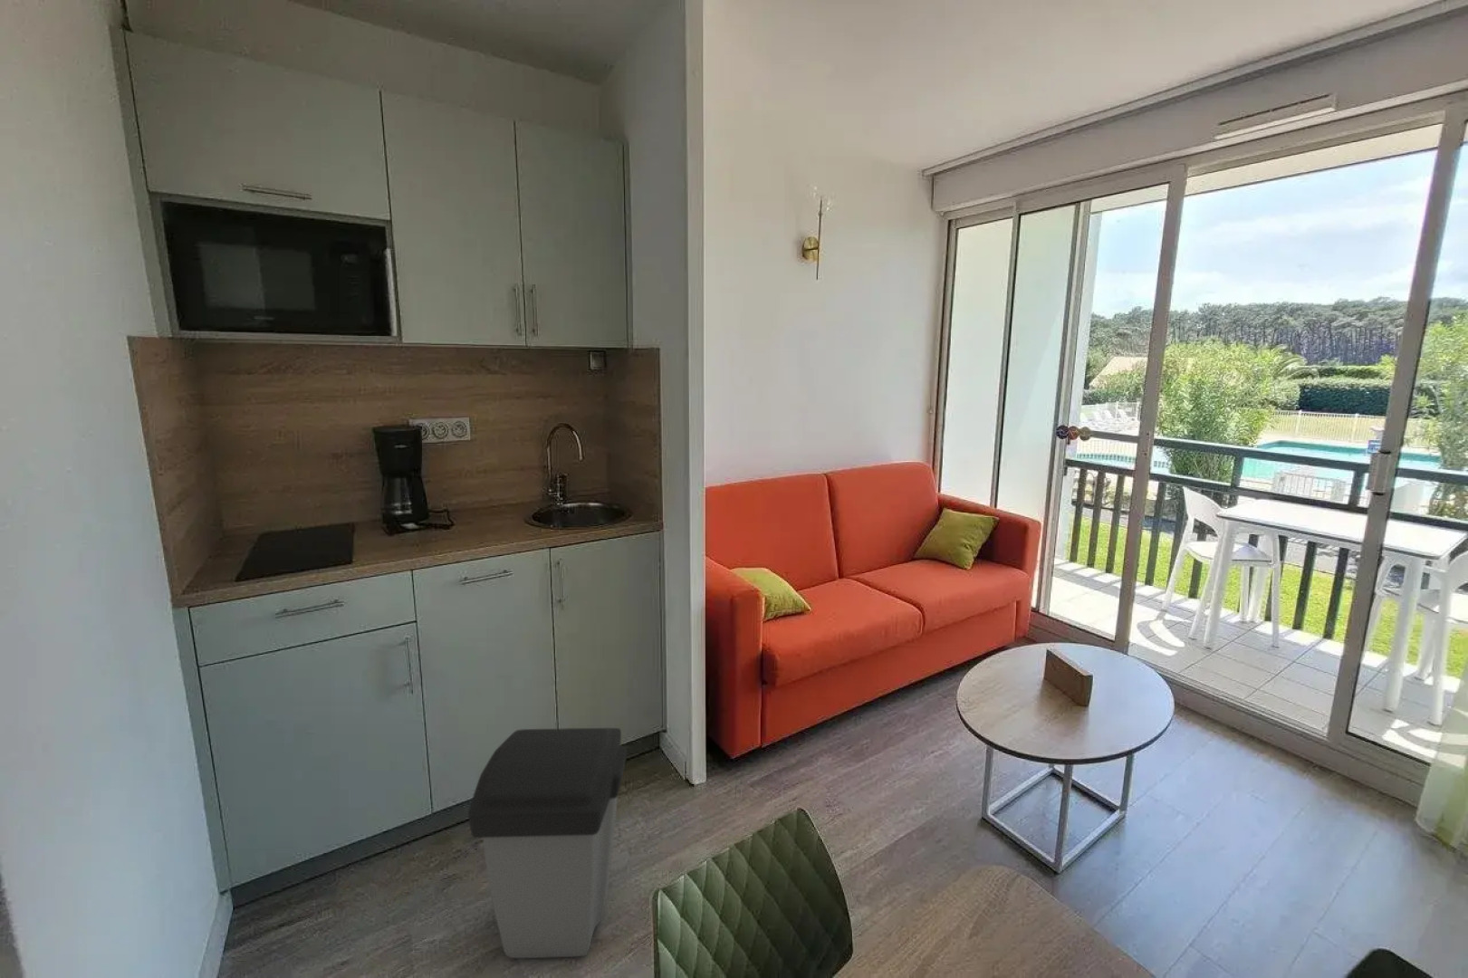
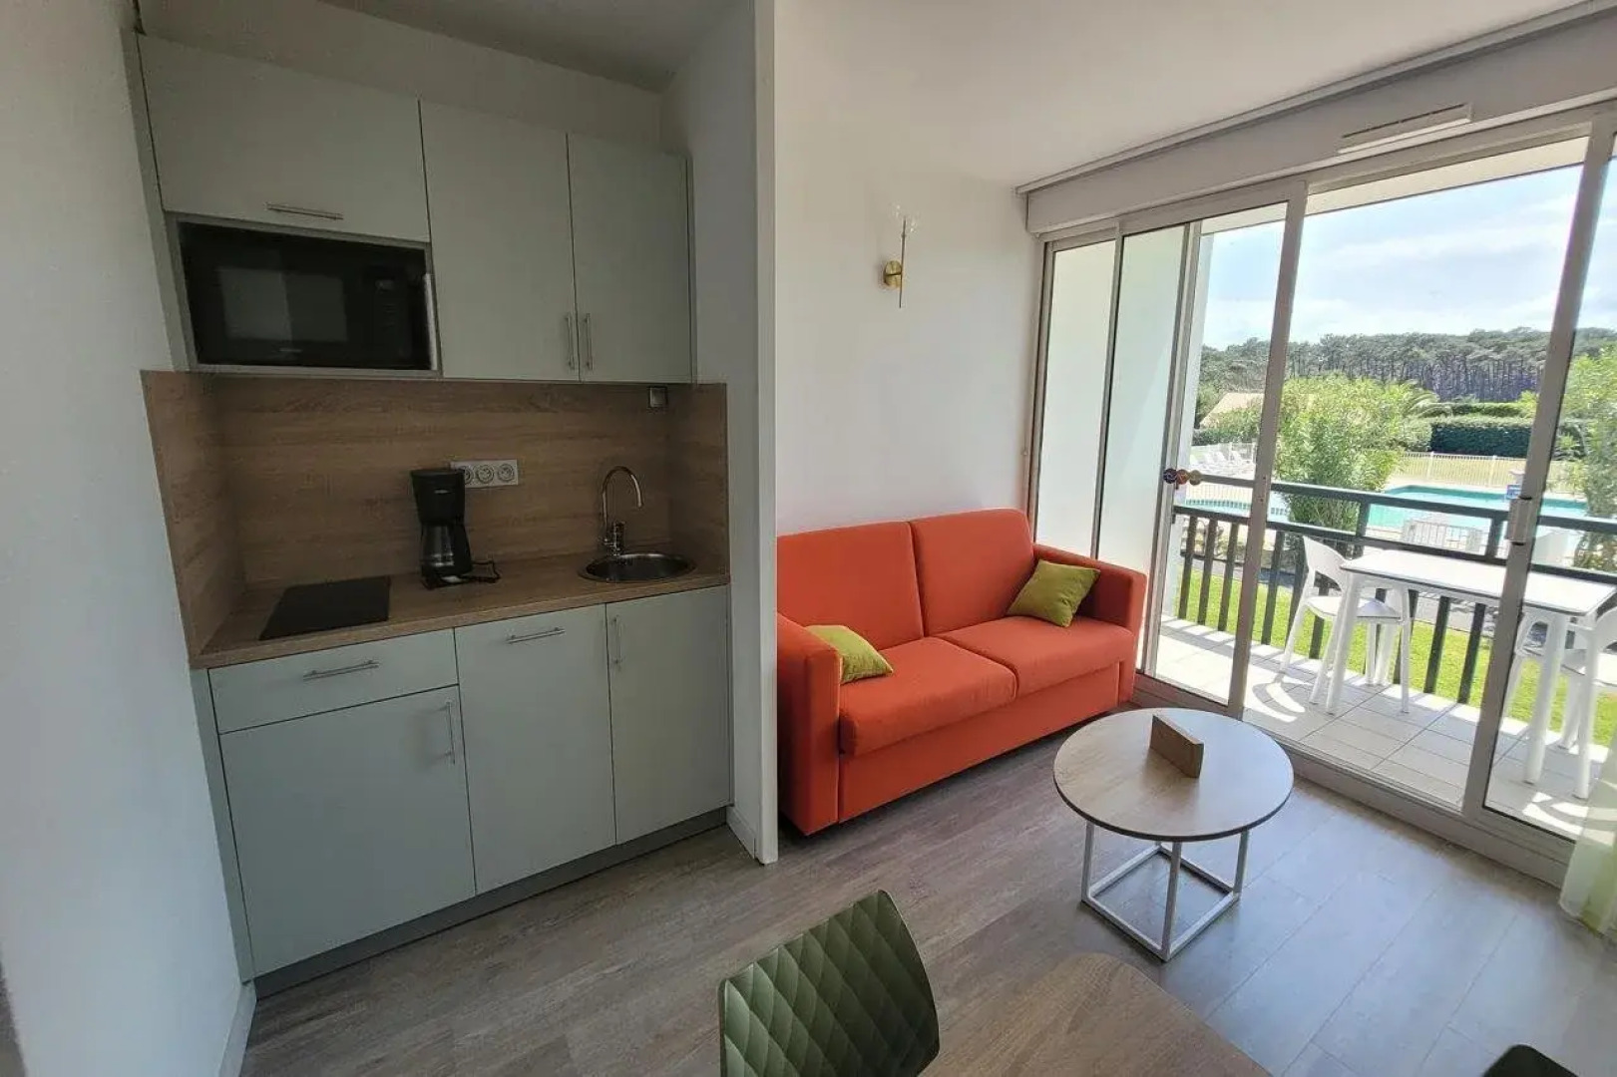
- trash can [467,727,628,959]
